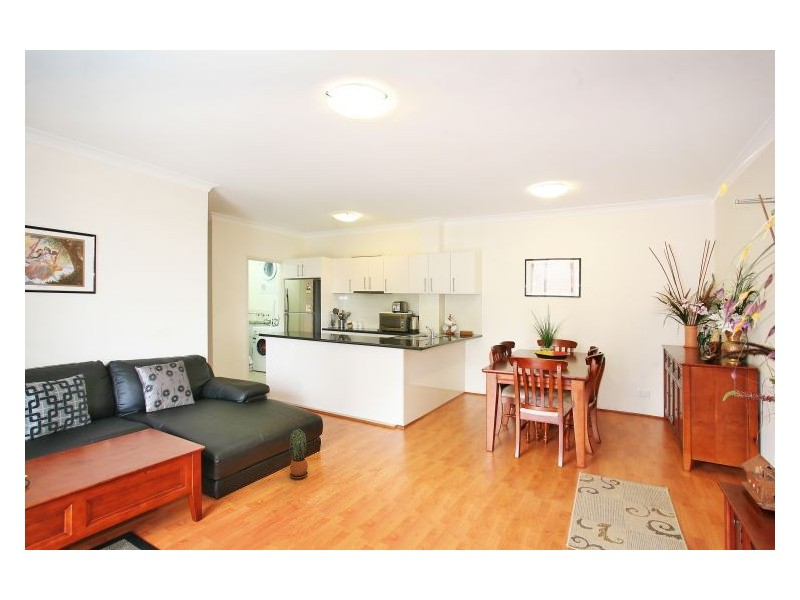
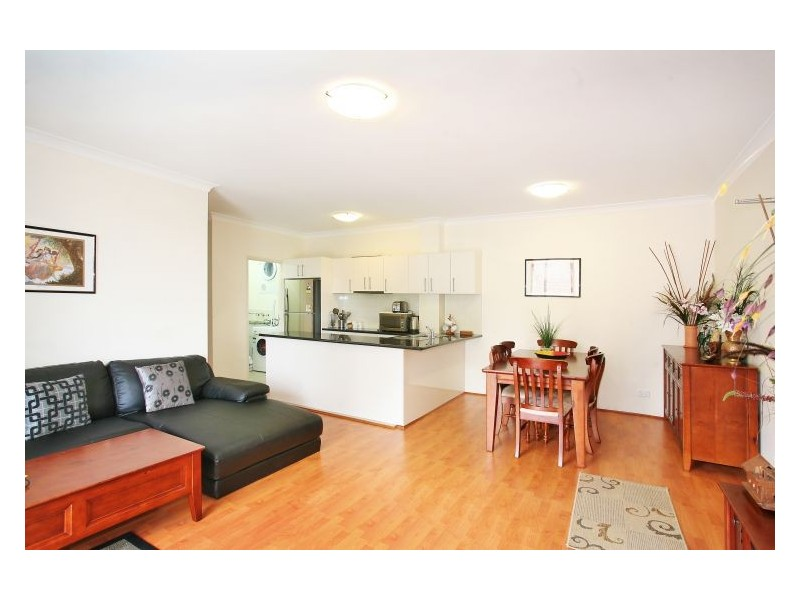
- potted plant [288,428,309,480]
